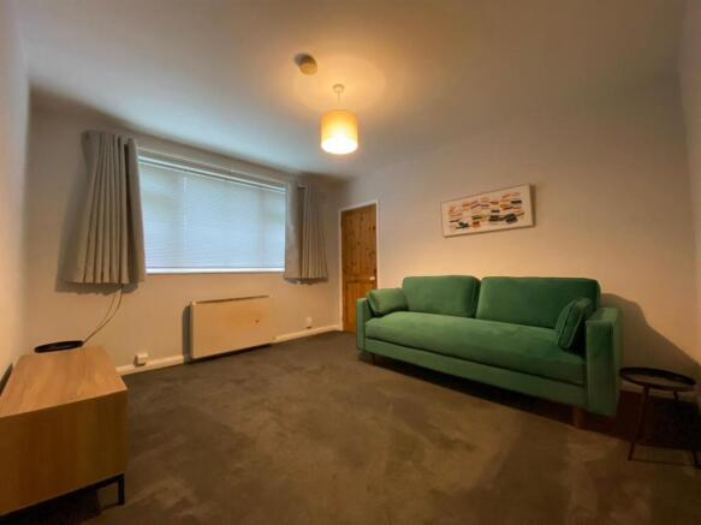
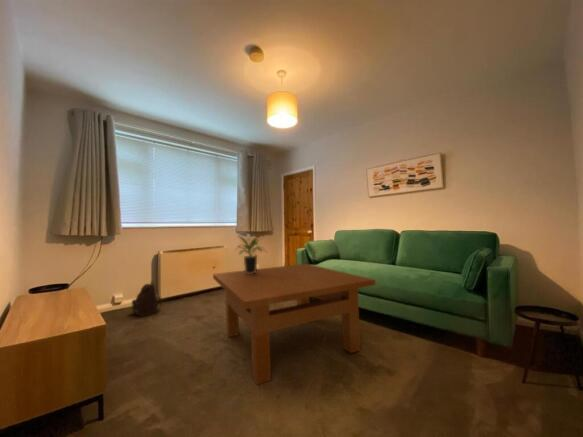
+ table [212,263,377,386]
+ potted plant [234,234,268,274]
+ backpack [131,280,162,317]
